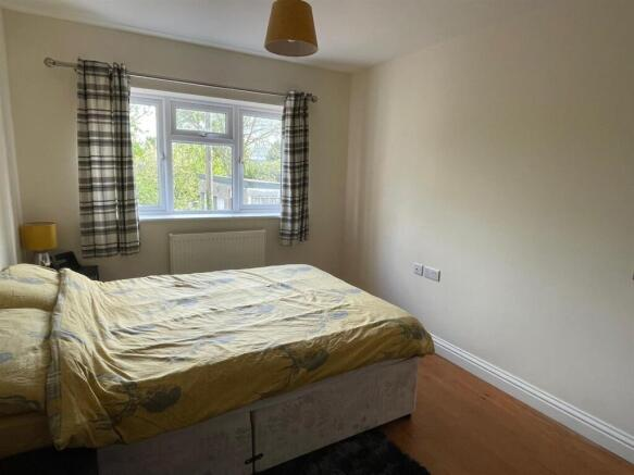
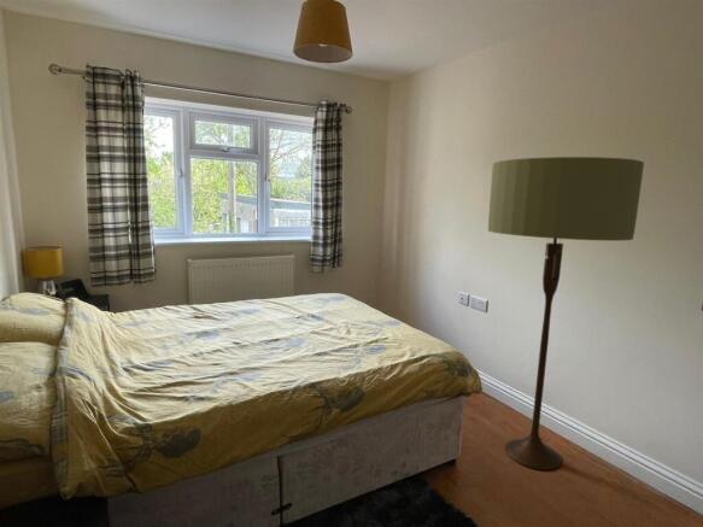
+ floor lamp [487,156,645,472]
